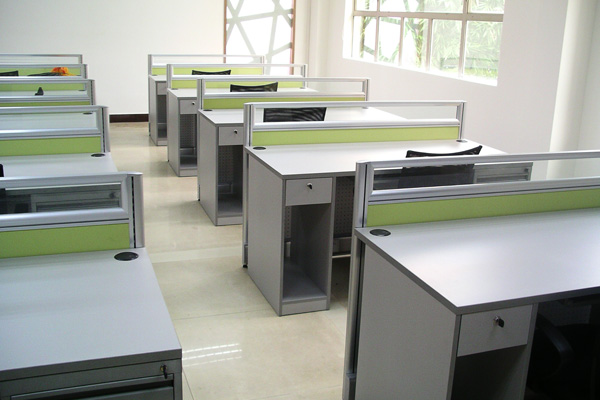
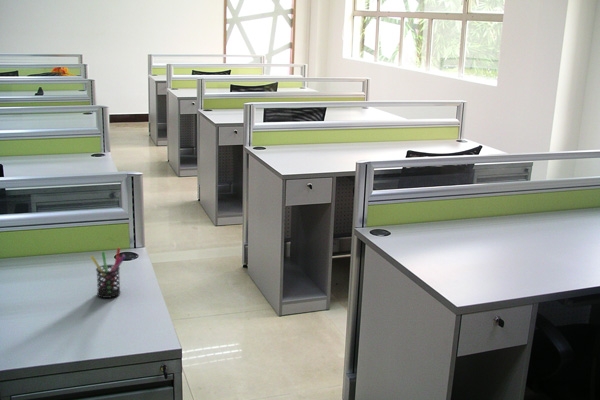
+ pen holder [90,247,127,299]
